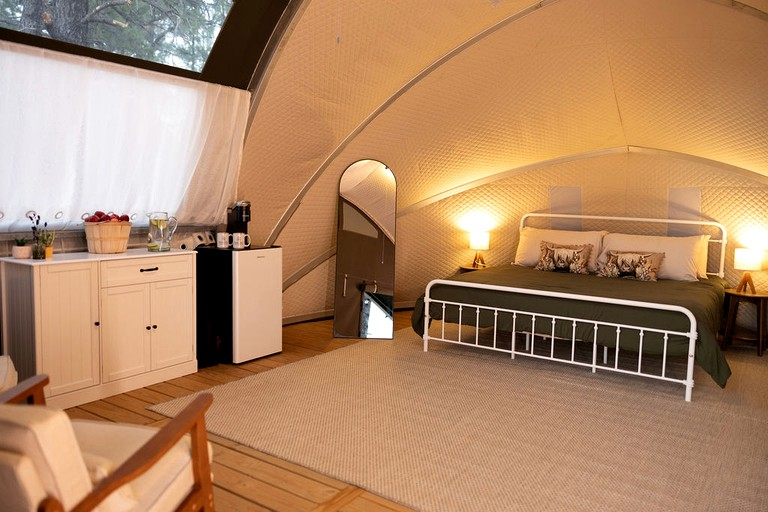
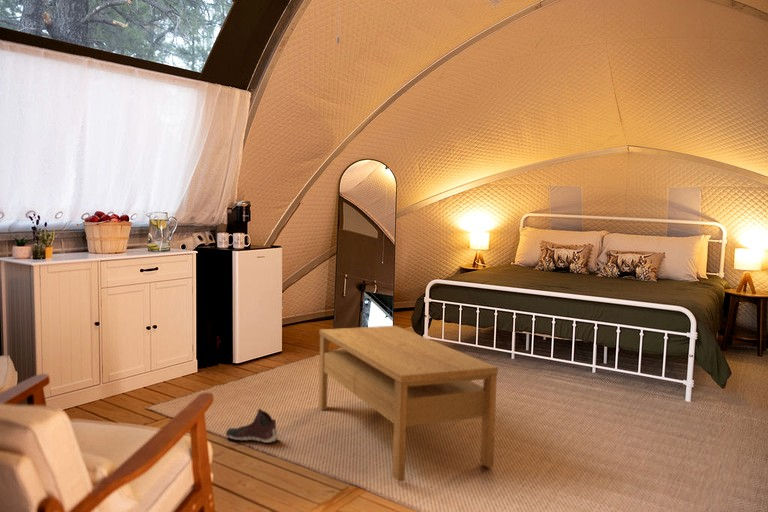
+ sneaker [225,408,279,444]
+ coffee table [318,325,499,483]
